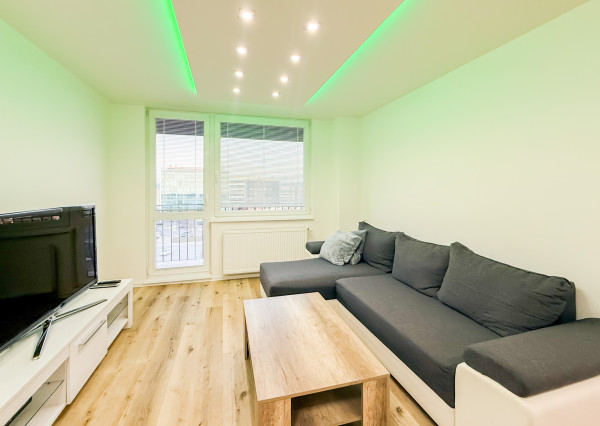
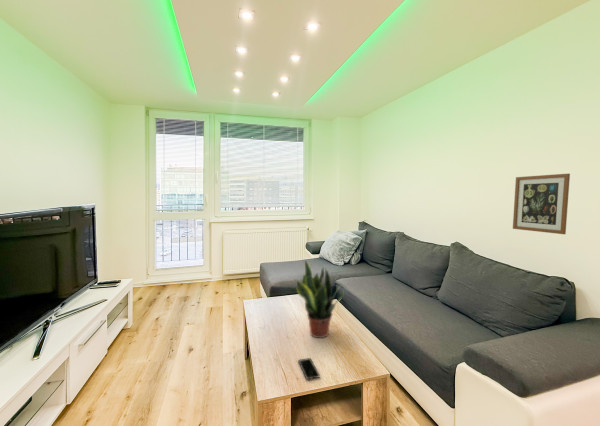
+ smartphone [297,357,321,380]
+ wall art [512,173,571,235]
+ potted plant [295,259,347,339]
